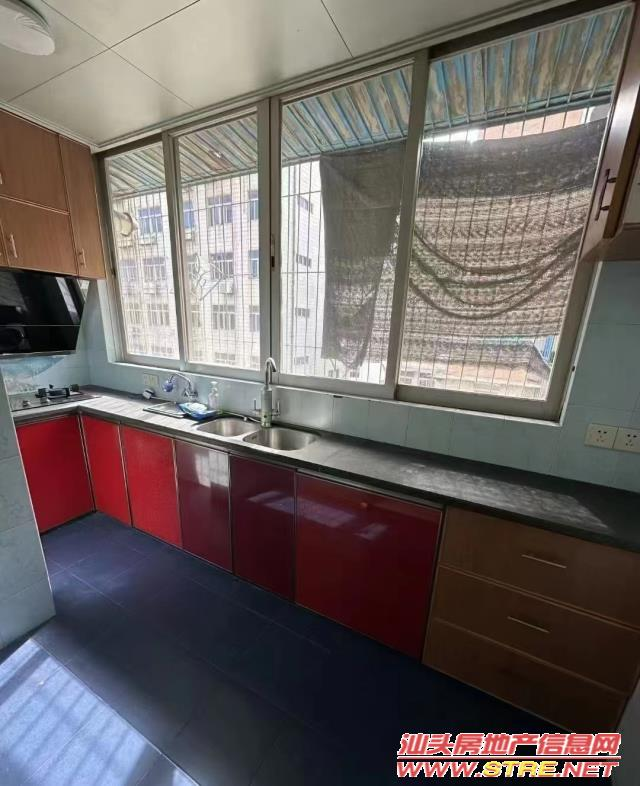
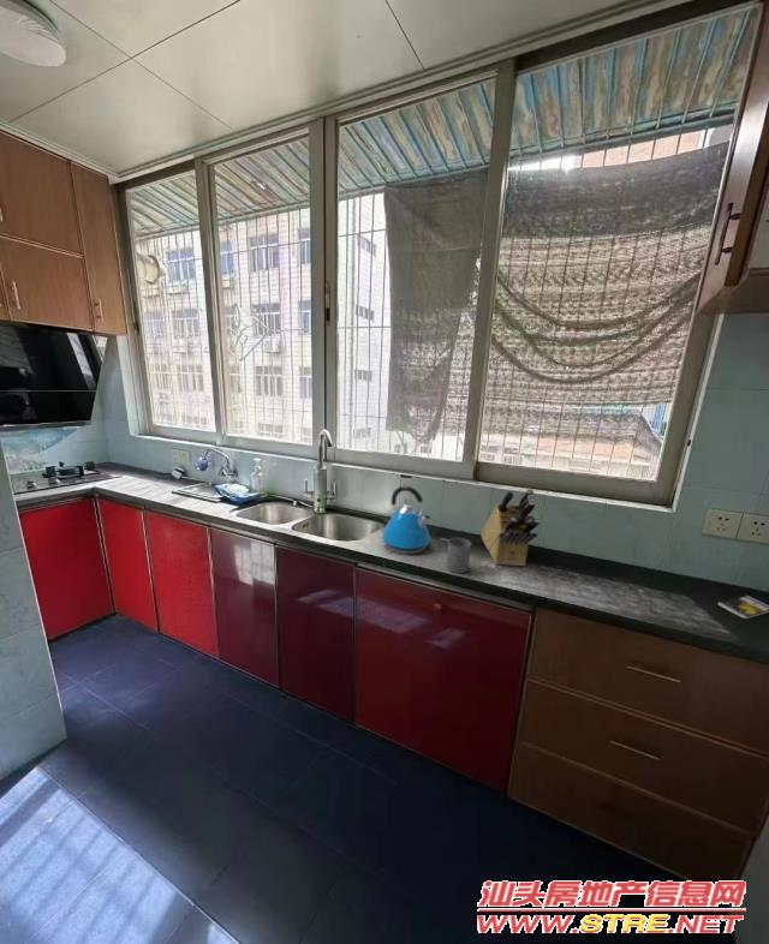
+ kettle [381,484,431,555]
+ knife block [479,488,541,567]
+ smartphone [717,595,769,620]
+ mug [437,537,472,574]
